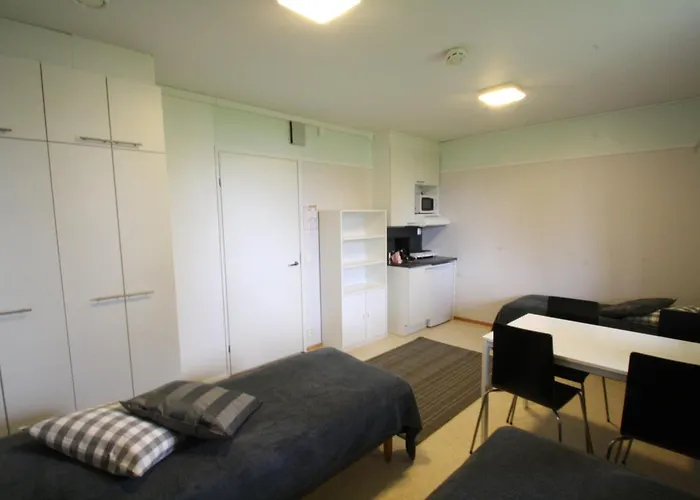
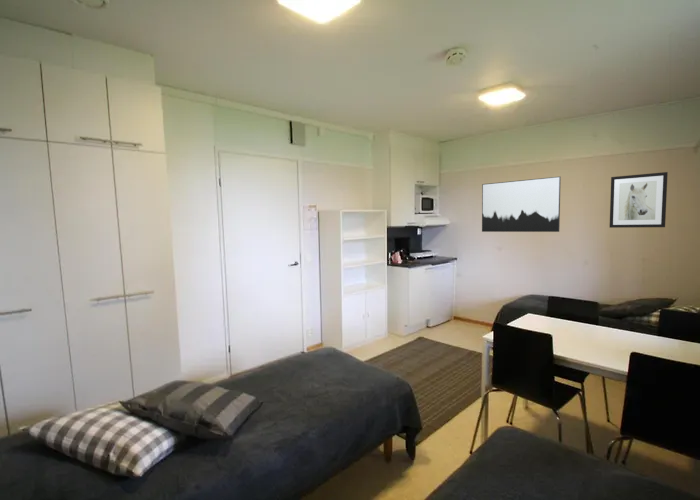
+ wall art [481,176,562,233]
+ wall art [609,171,669,229]
